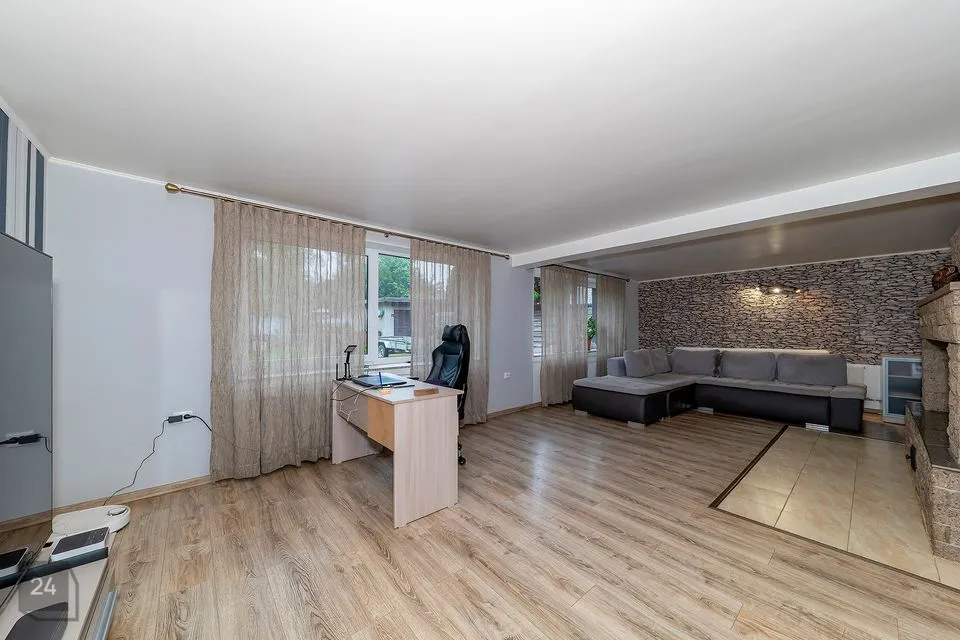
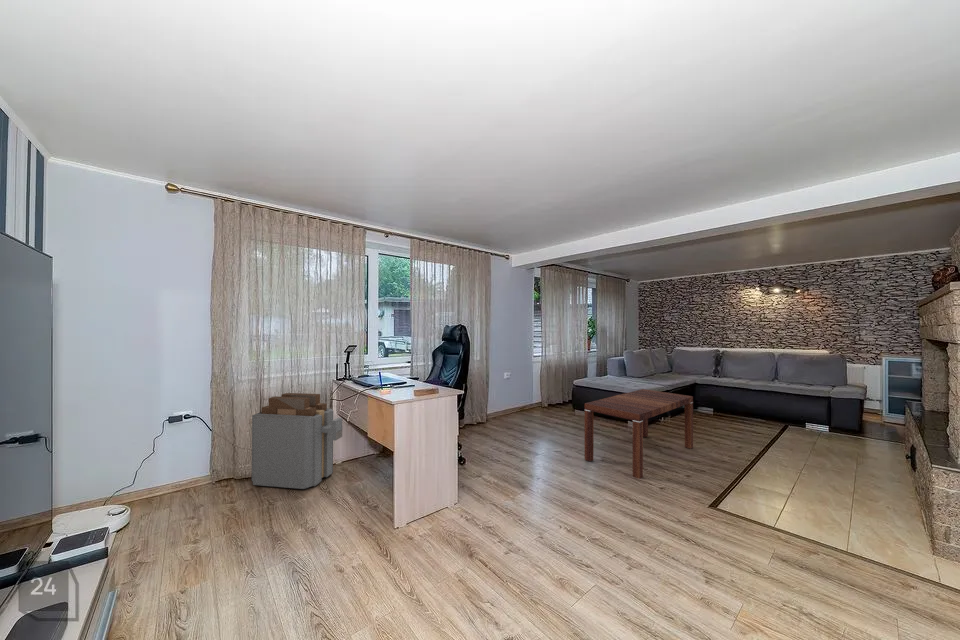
+ coffee table [584,388,694,480]
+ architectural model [251,392,343,490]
